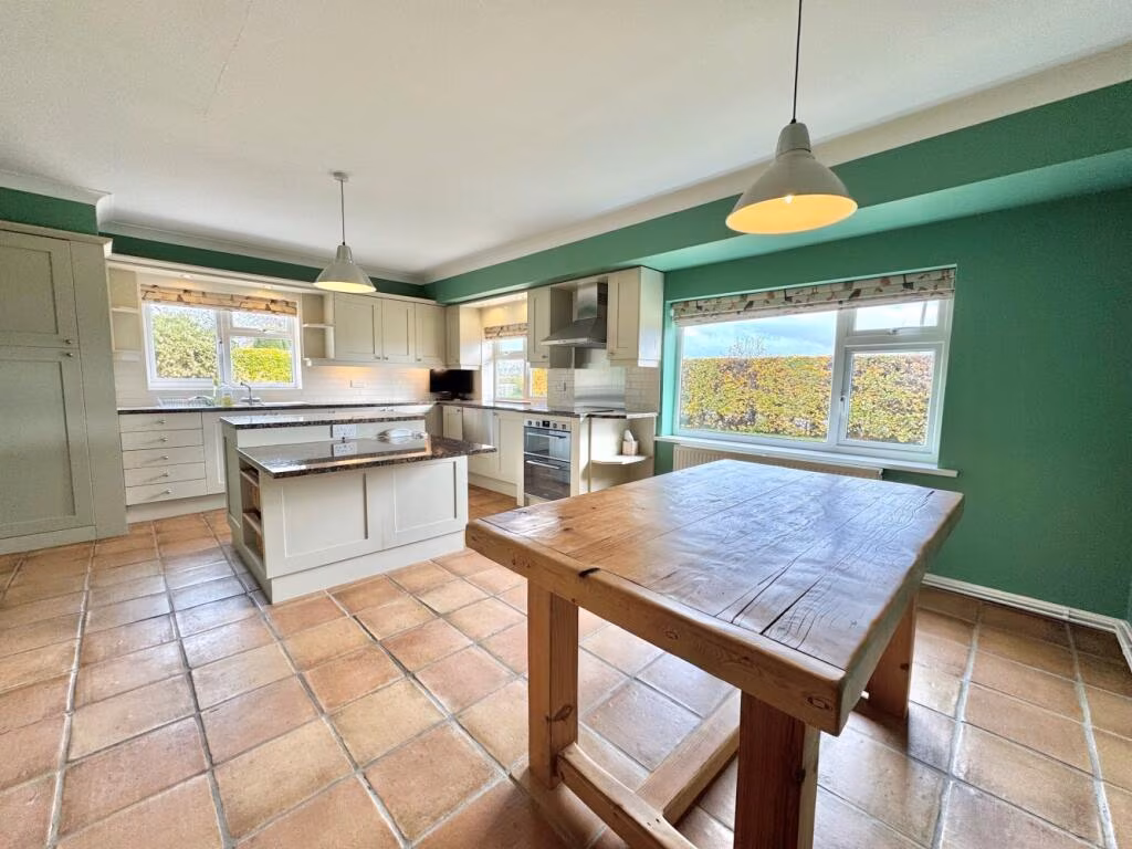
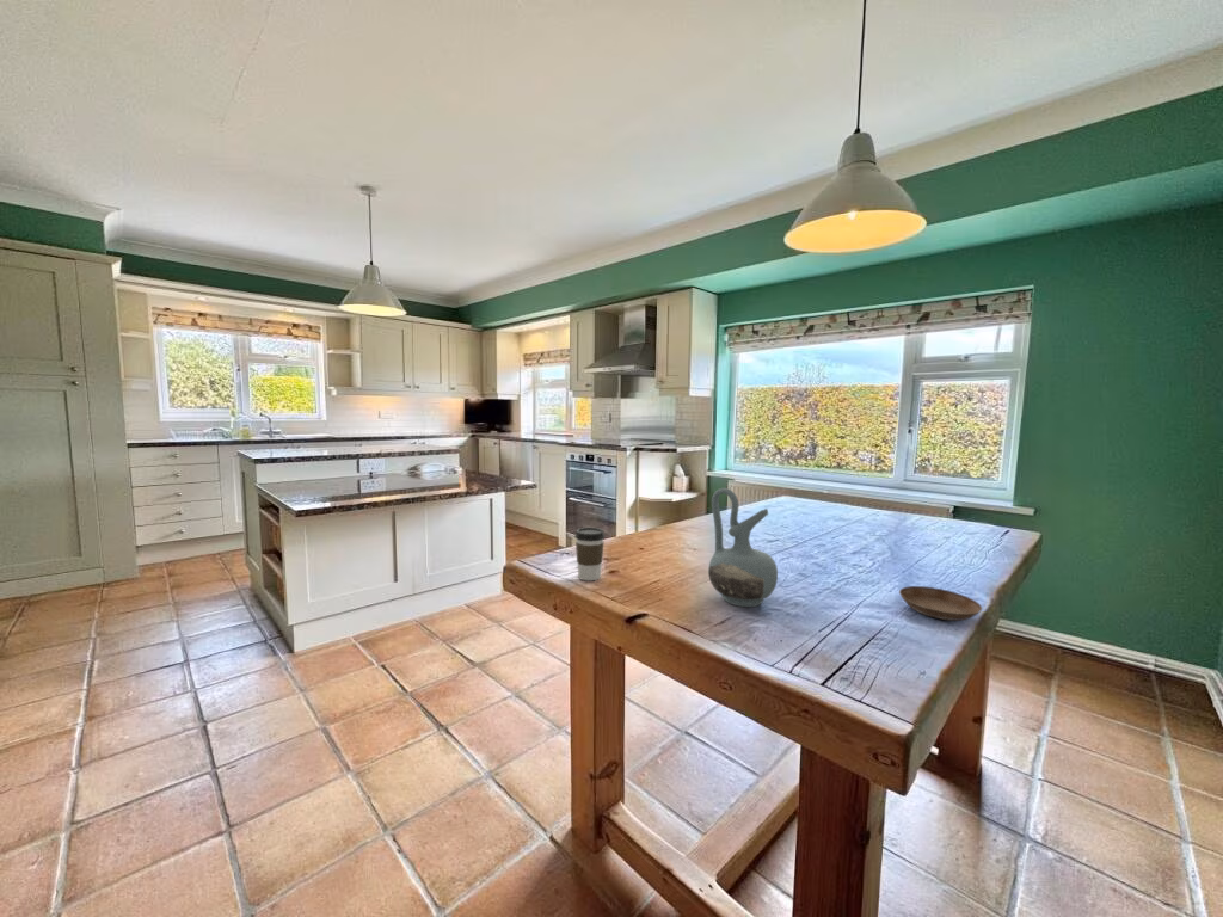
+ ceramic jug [707,487,779,608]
+ saucer [898,585,983,622]
+ coffee cup [573,527,606,581]
